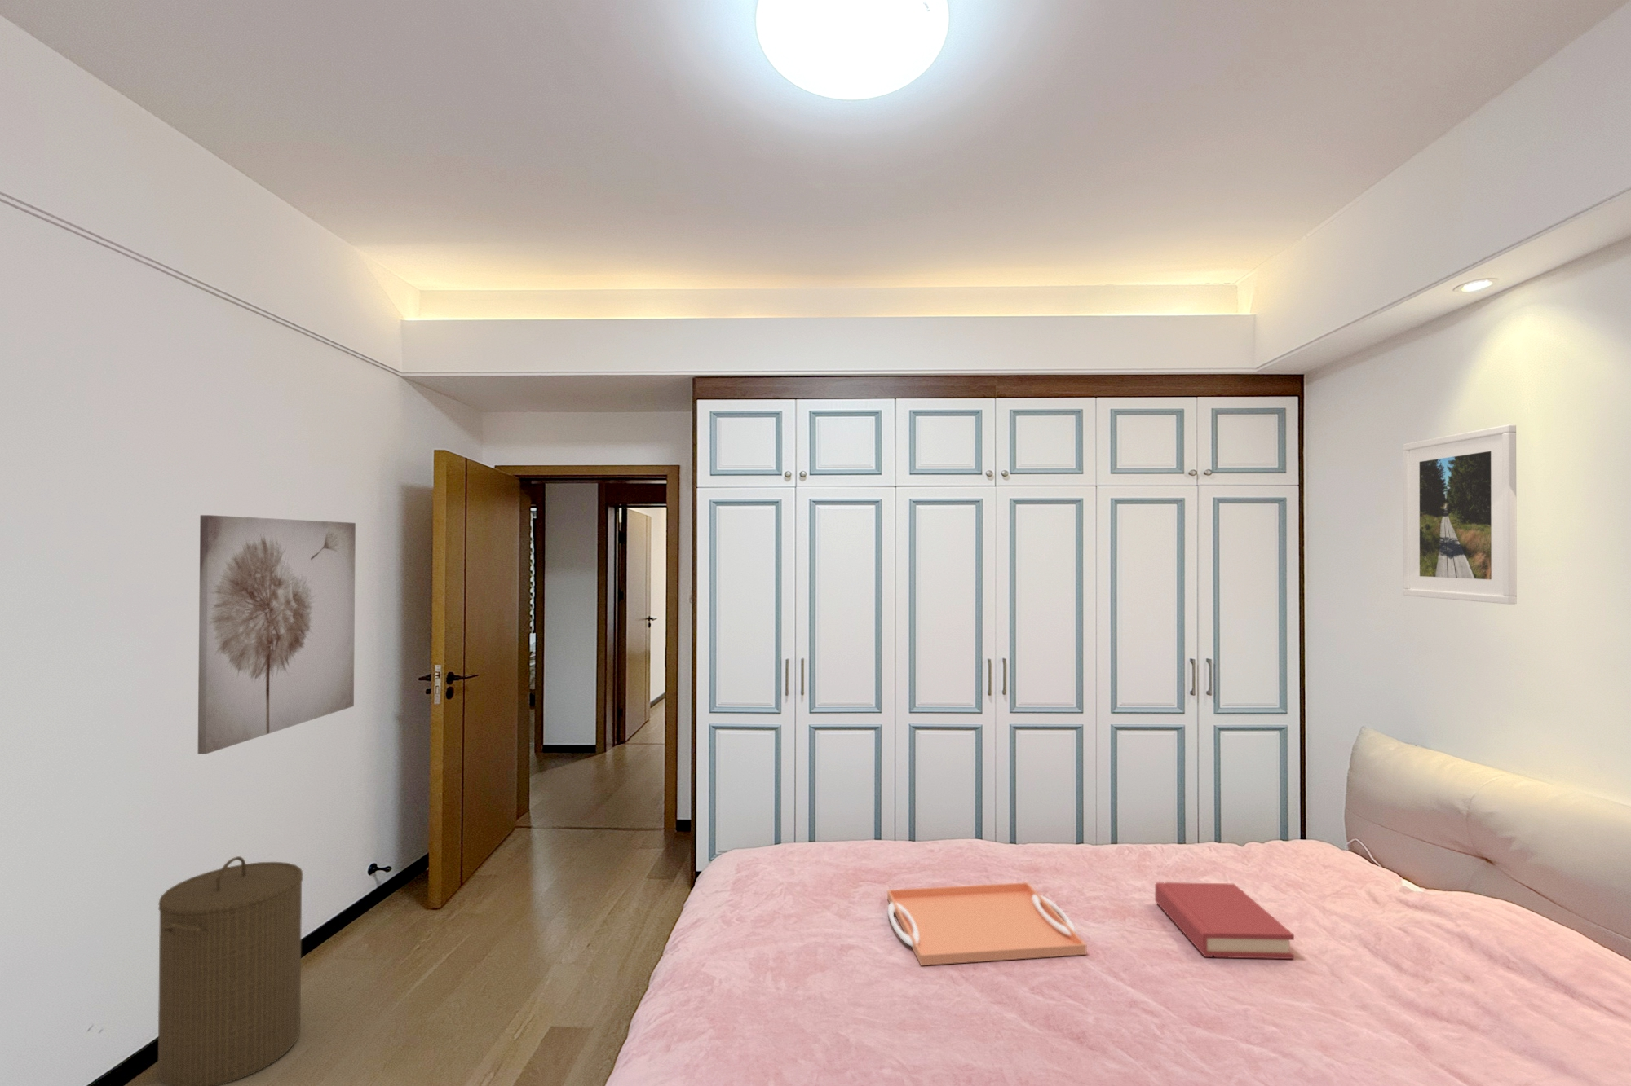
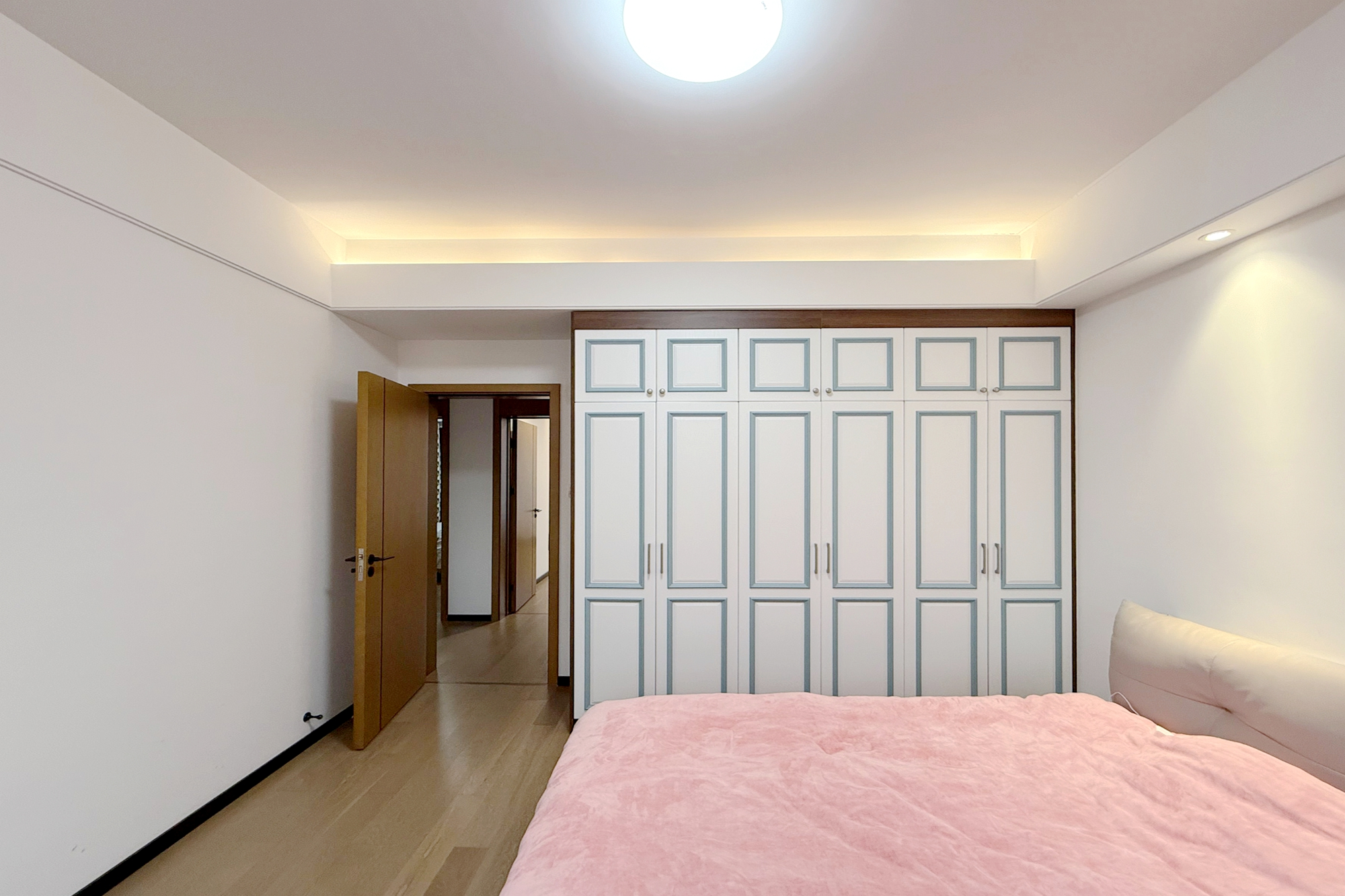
- serving tray [886,881,1087,966]
- hardback book [1154,881,1295,960]
- wall art [198,514,357,755]
- laundry hamper [158,856,303,1086]
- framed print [1403,424,1518,605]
